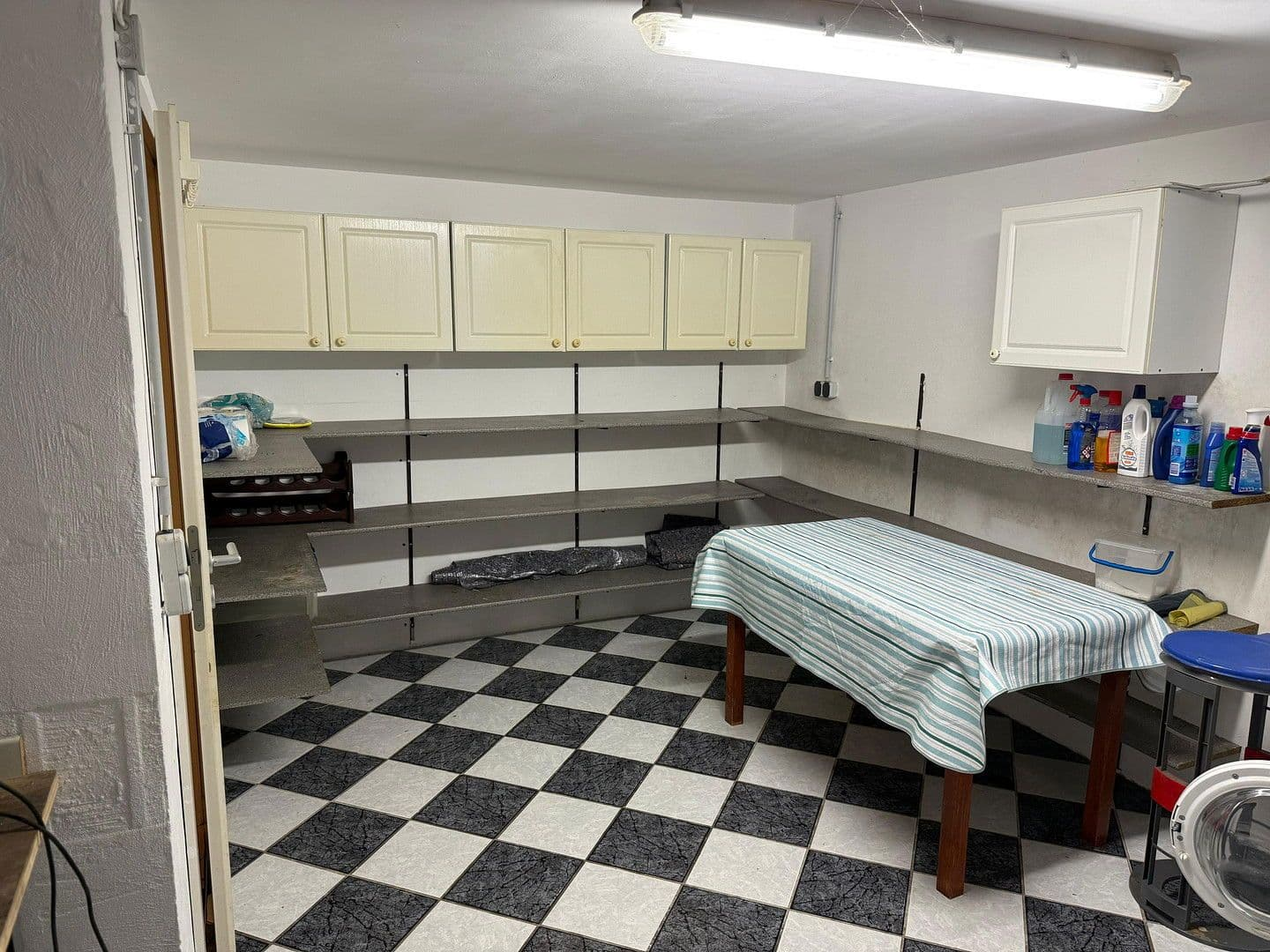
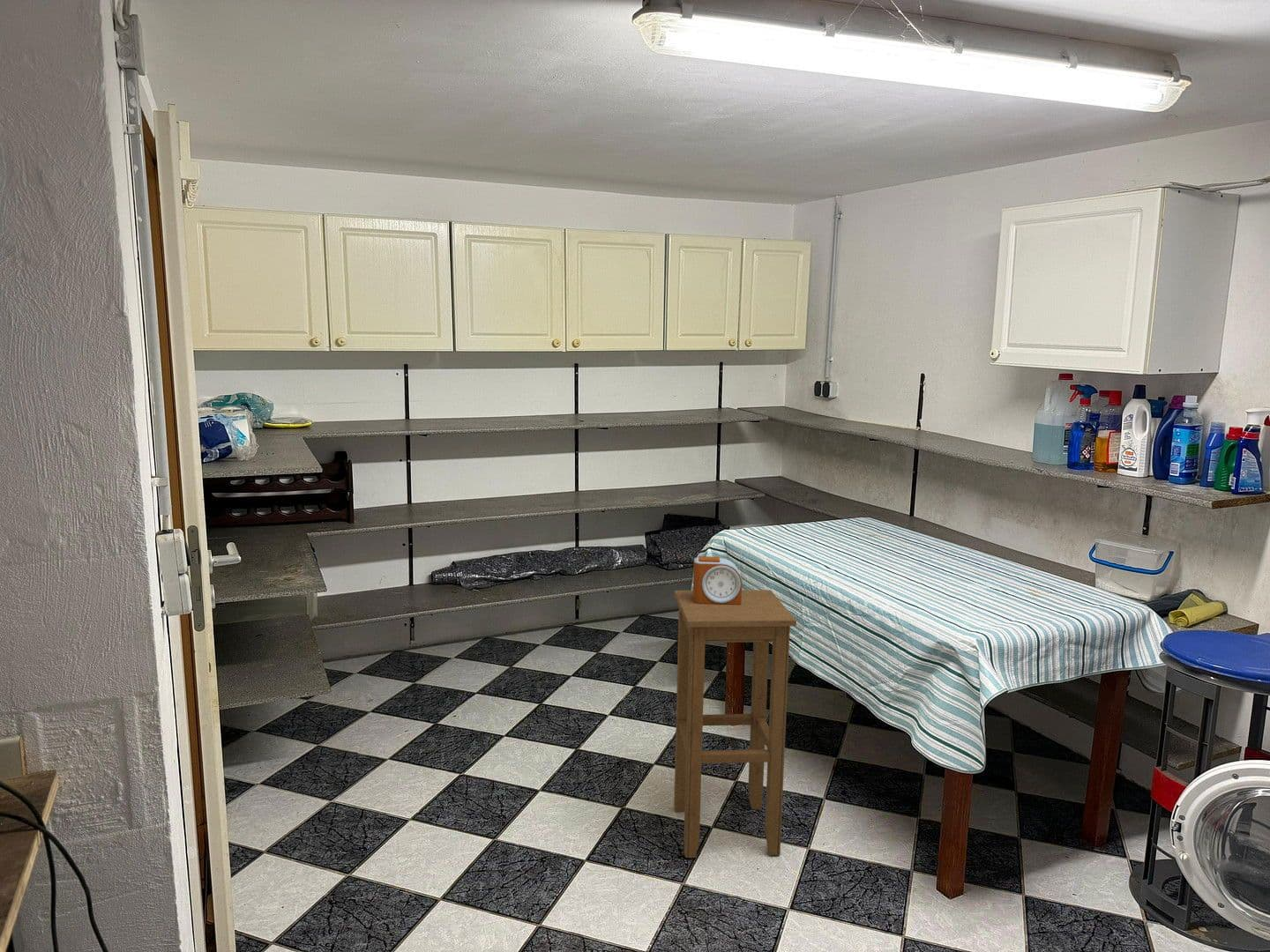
+ stool [673,589,797,859]
+ alarm clock [692,555,743,605]
